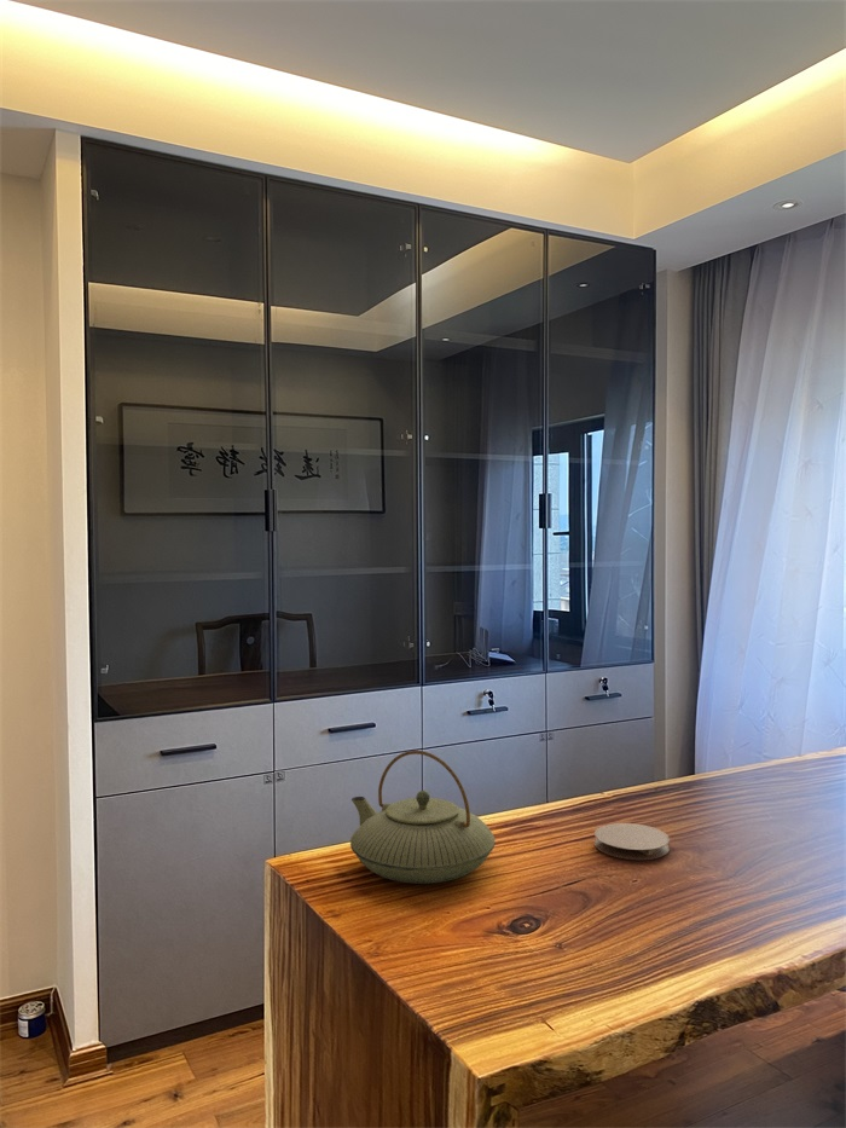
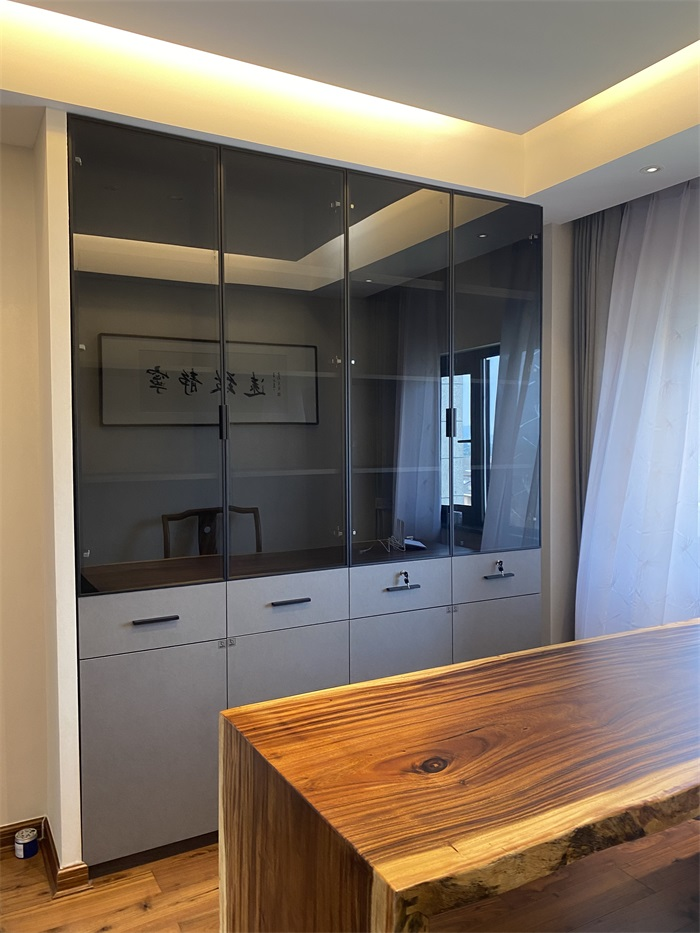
- coaster [593,822,671,861]
- teapot [349,750,496,885]
